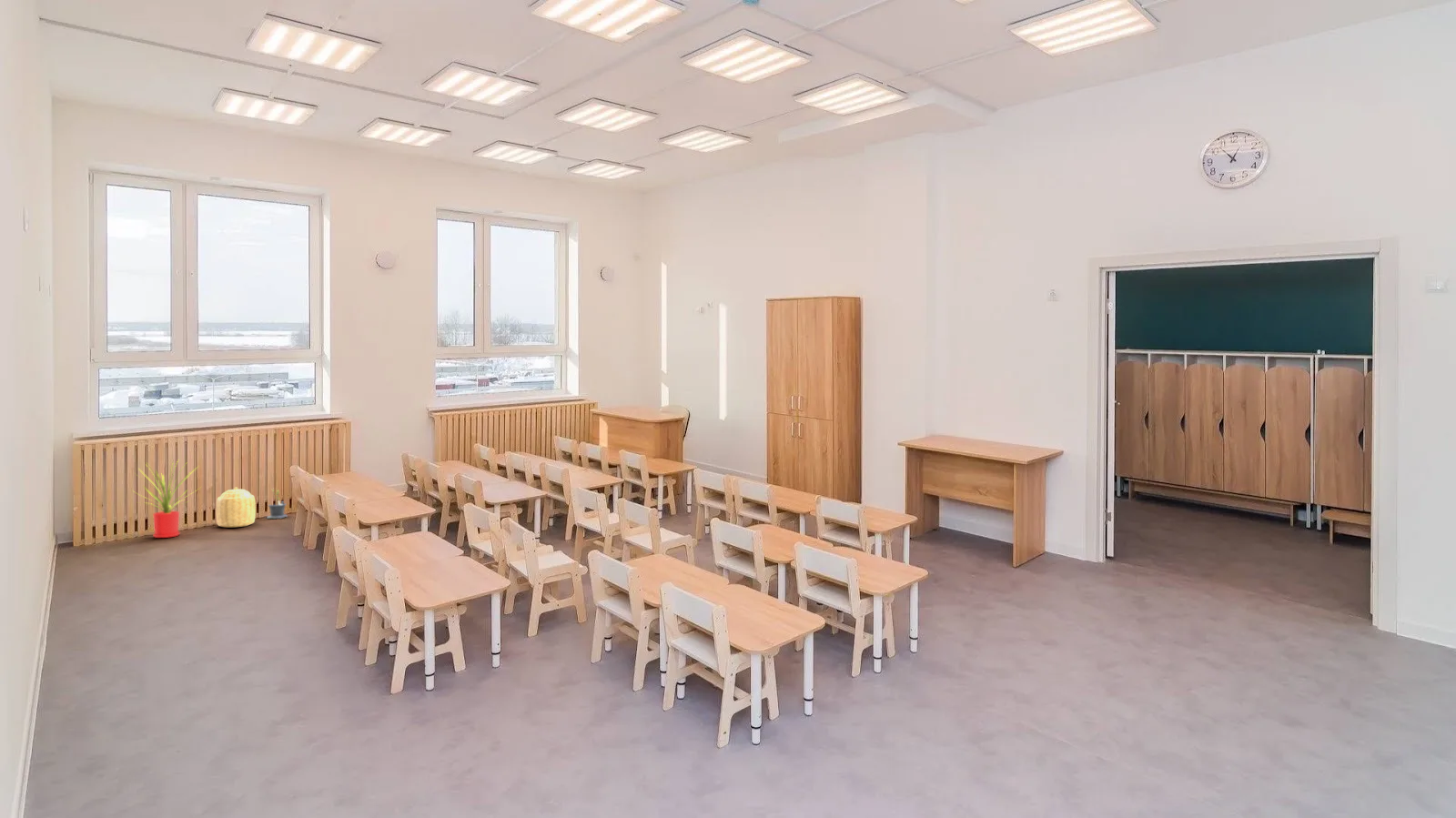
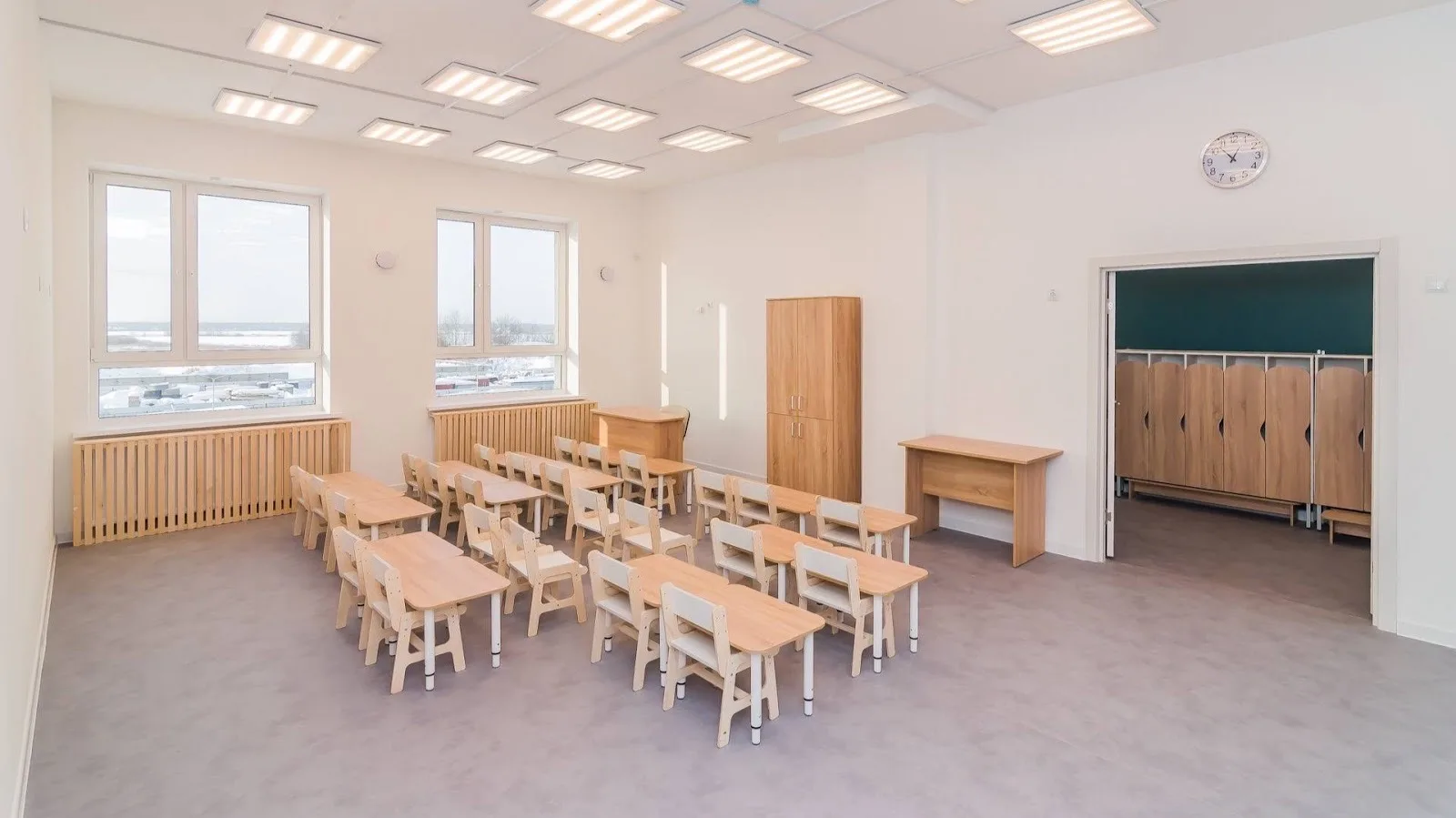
- house plant [131,458,201,539]
- potted plant [263,489,288,520]
- basket [216,487,257,529]
